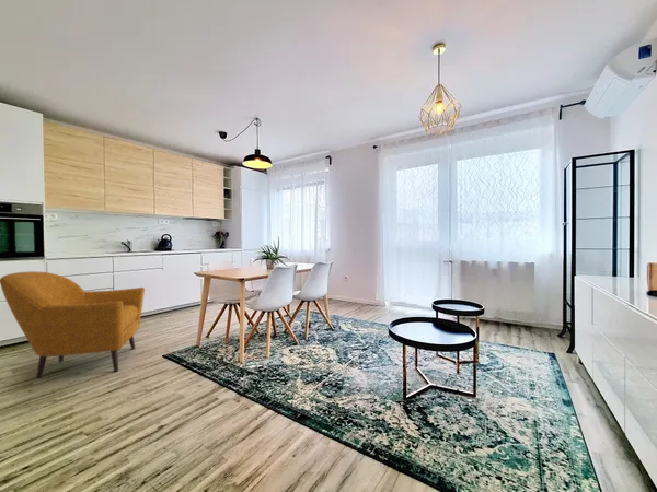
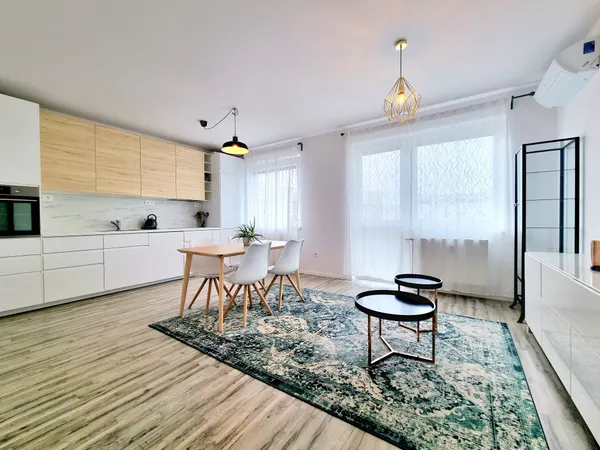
- armchair [0,271,146,379]
